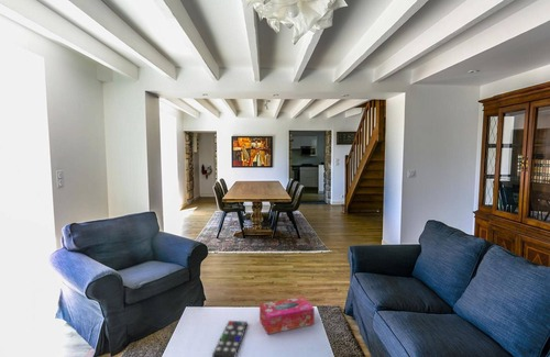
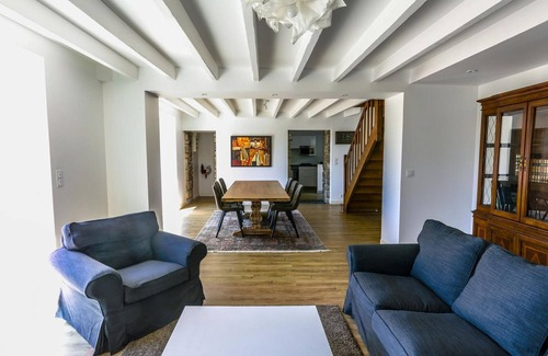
- tissue box [258,295,316,335]
- remote control [211,320,249,357]
